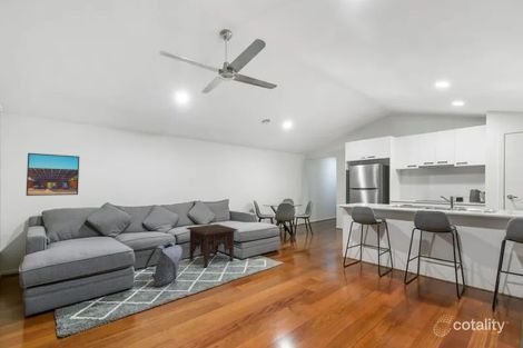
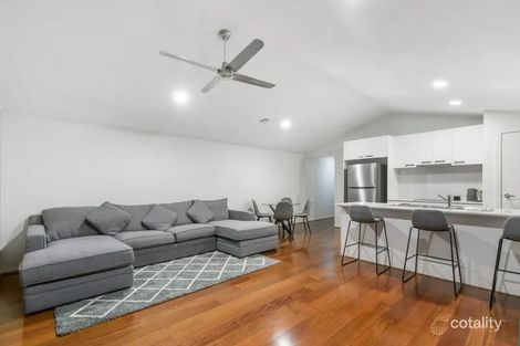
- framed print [26,152,80,197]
- side table [185,223,239,269]
- backpack [142,241,184,288]
